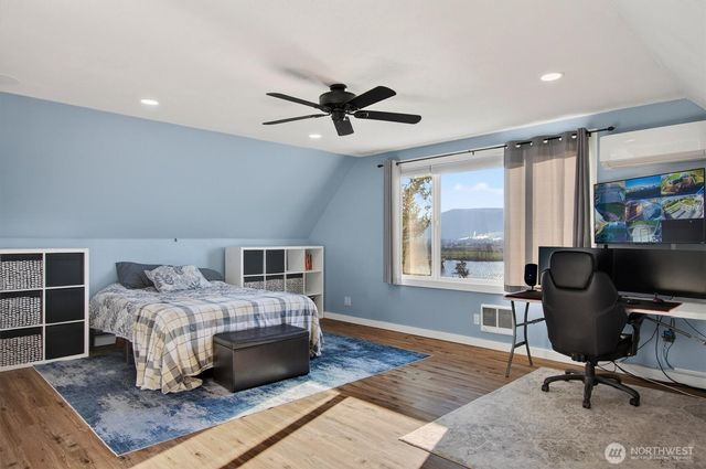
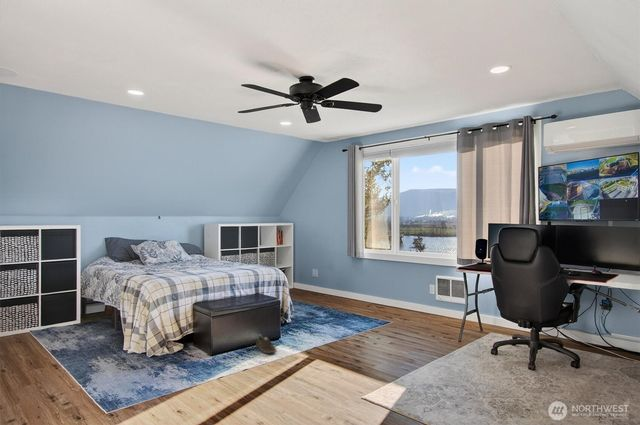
+ sneaker [255,334,278,354]
